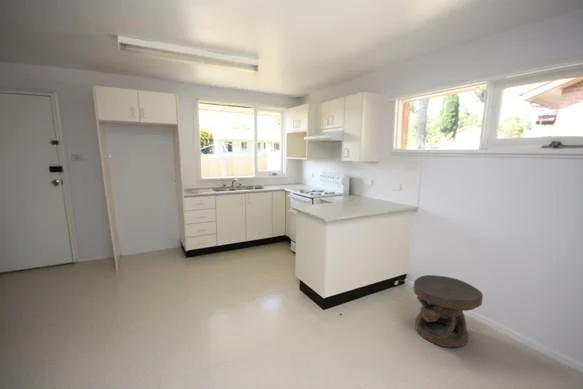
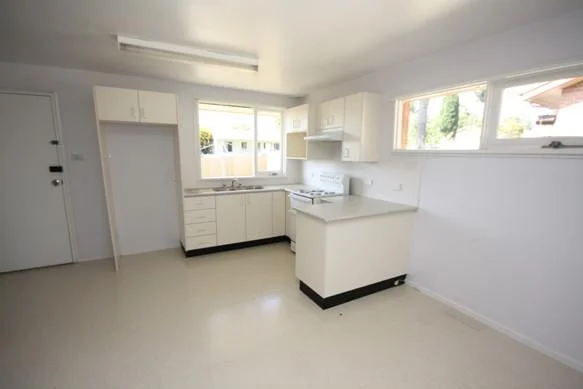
- carved stool [413,274,484,348]
